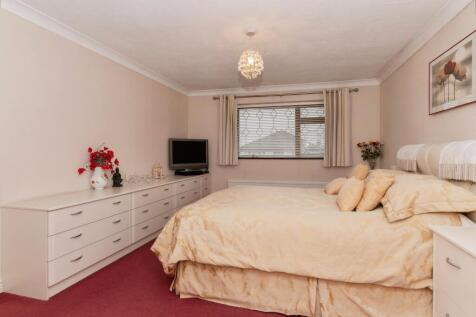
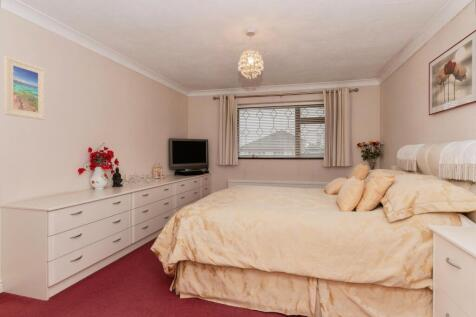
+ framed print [3,55,46,121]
